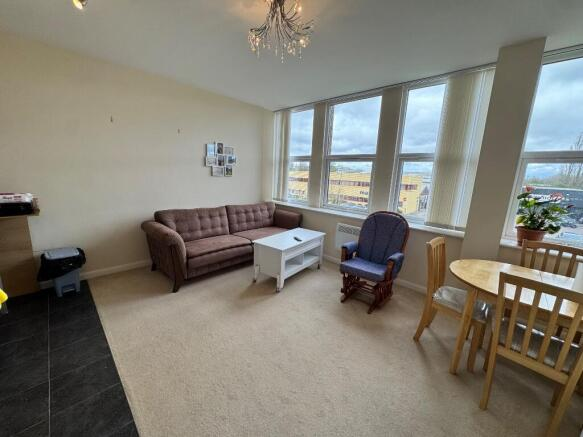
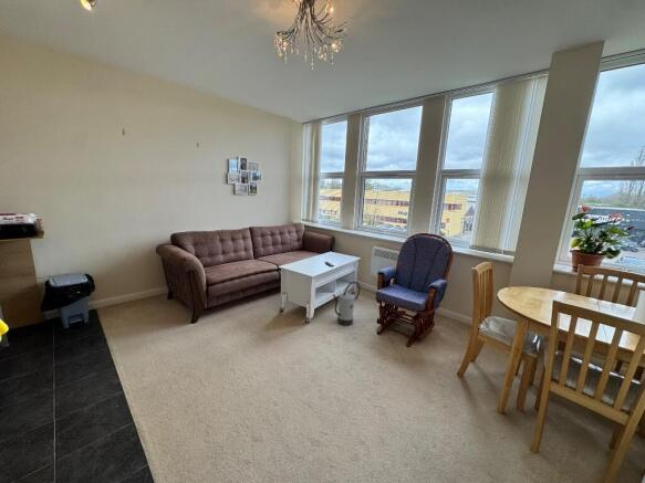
+ watering can [332,281,362,327]
